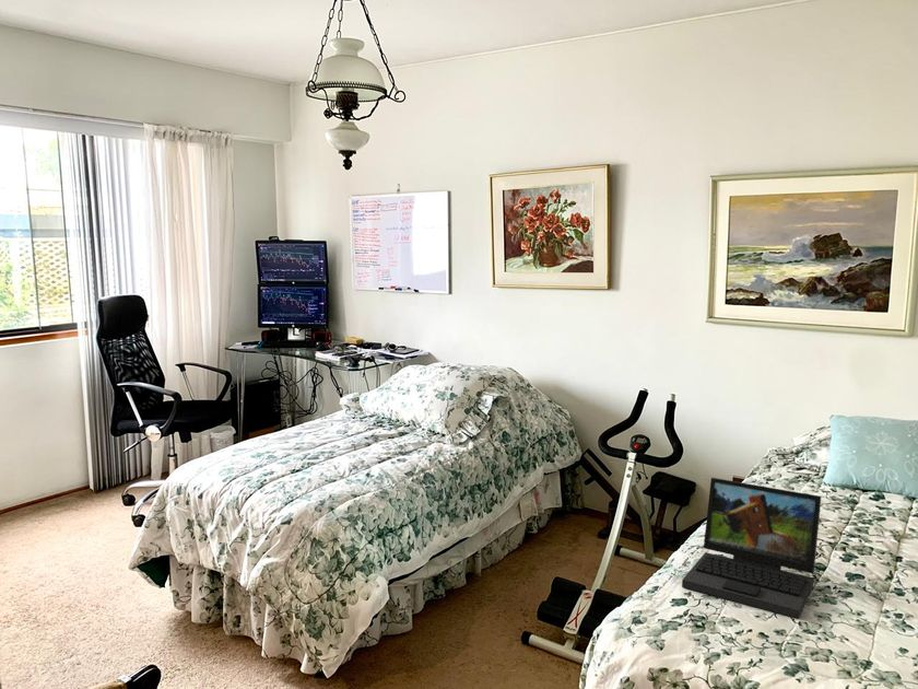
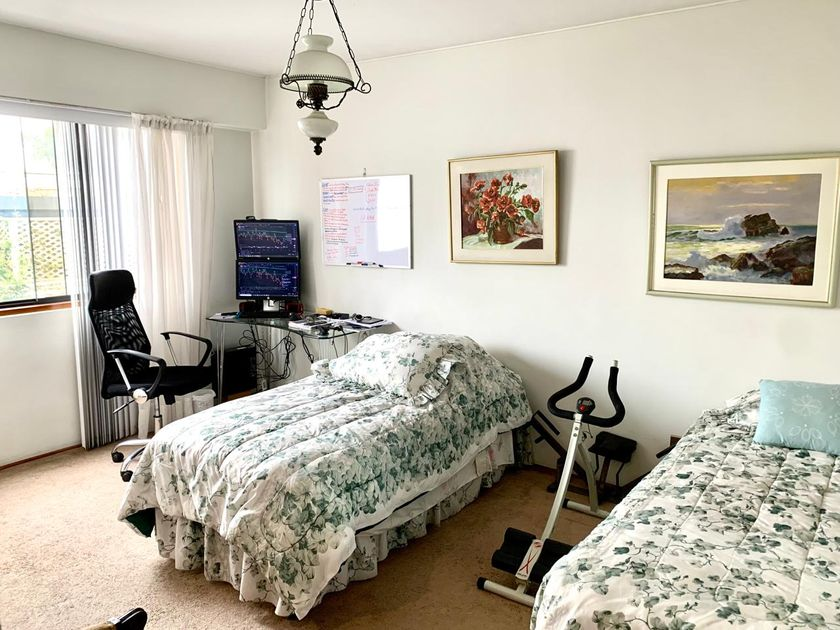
- laptop [681,477,822,619]
